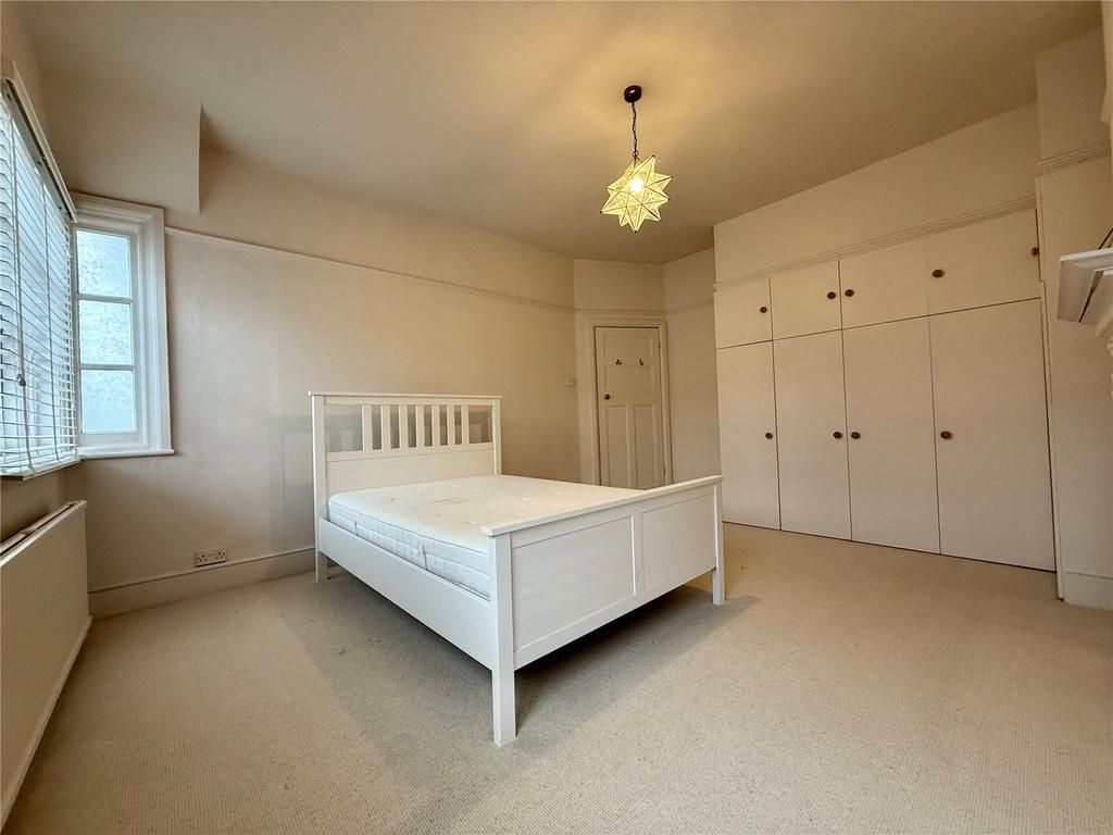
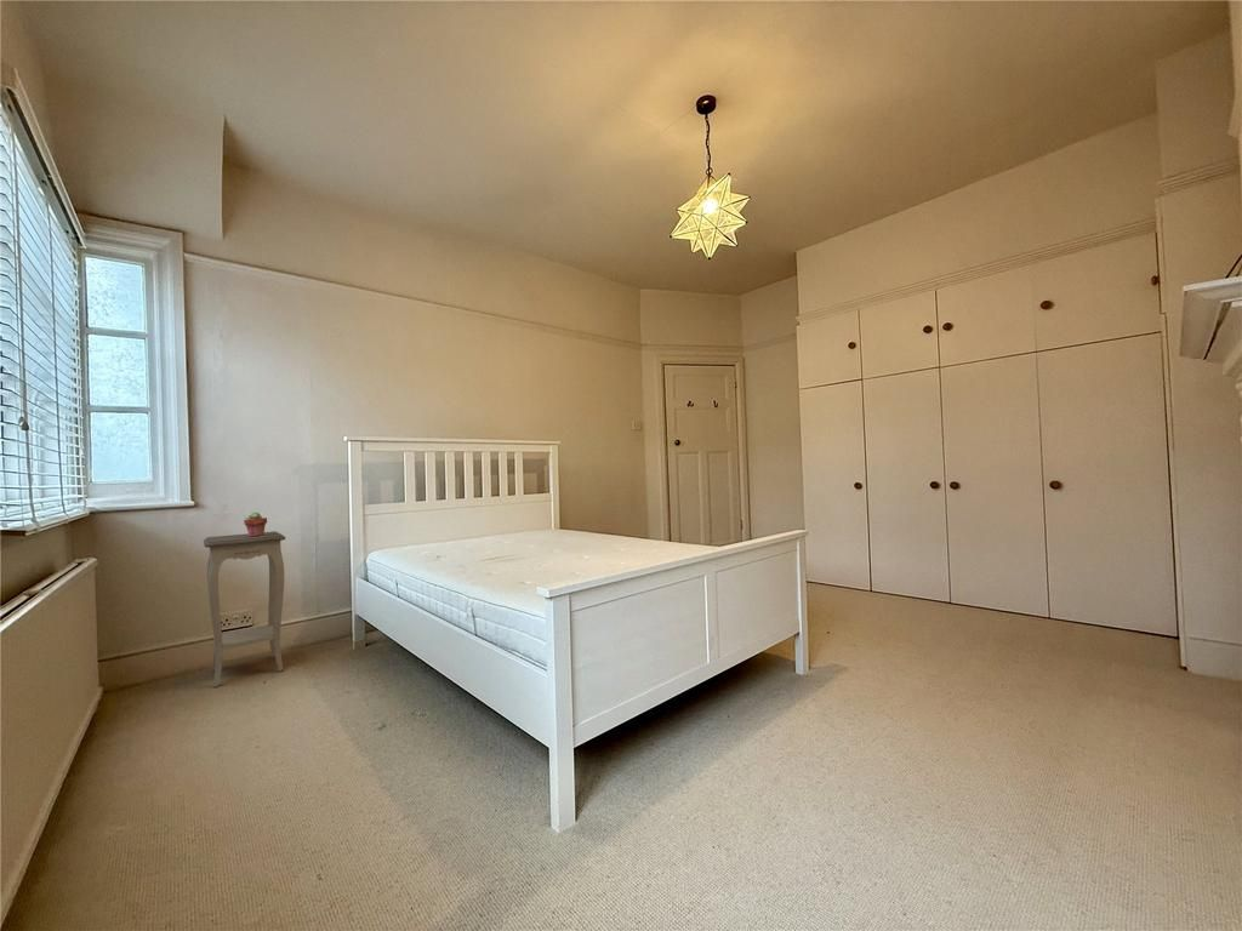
+ potted succulent [243,510,268,537]
+ accent table [203,530,287,689]
